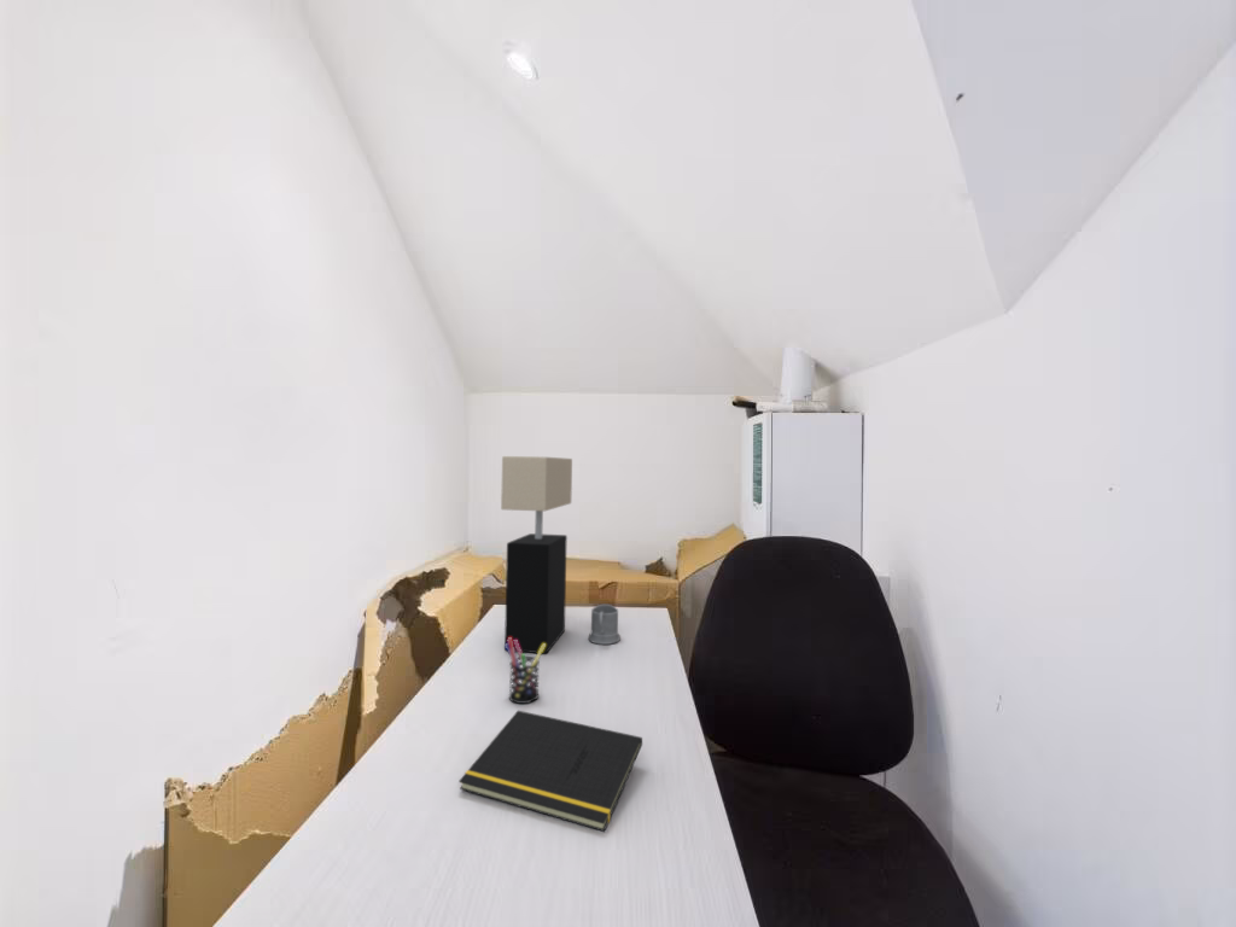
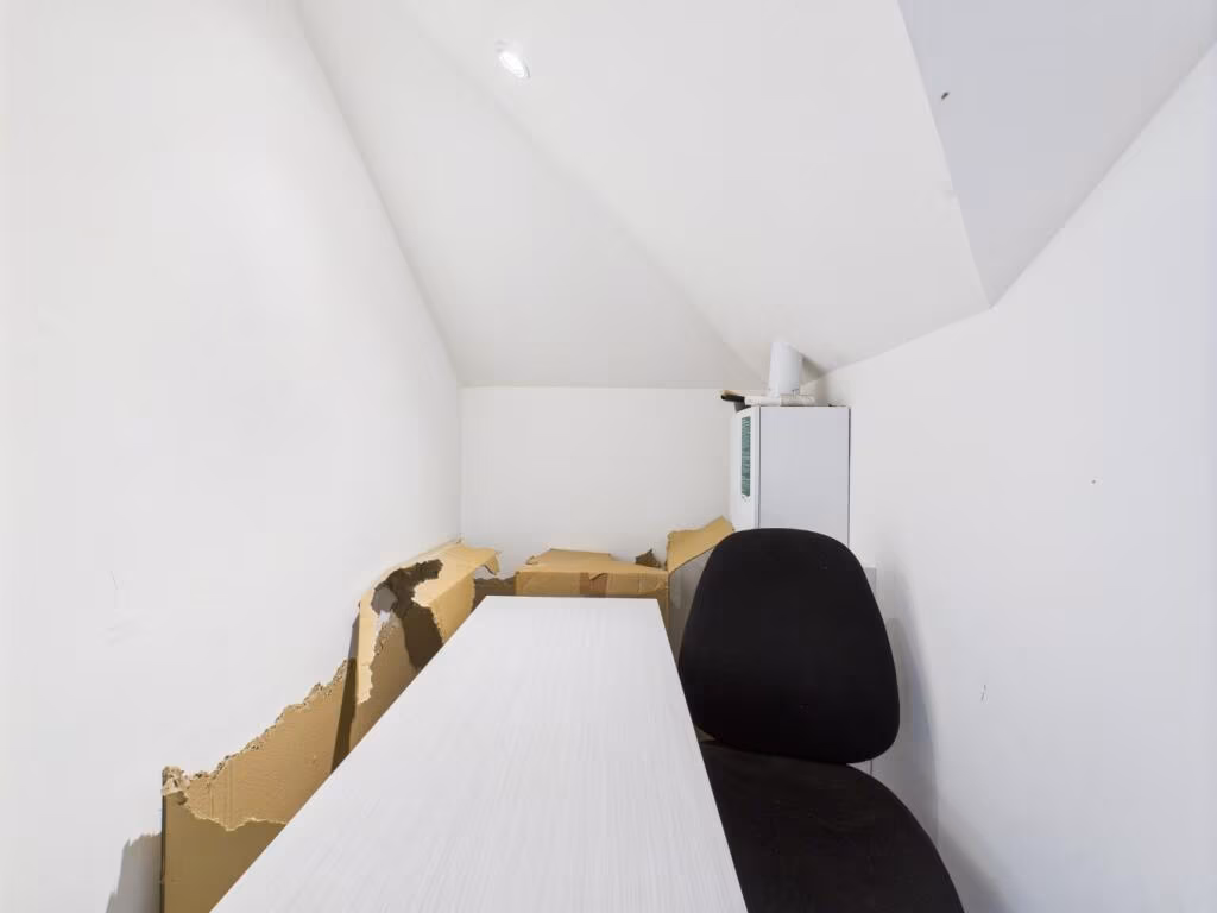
- pen holder [503,637,546,705]
- table lamp [500,455,573,654]
- notepad [457,710,643,833]
- mug [588,604,622,646]
